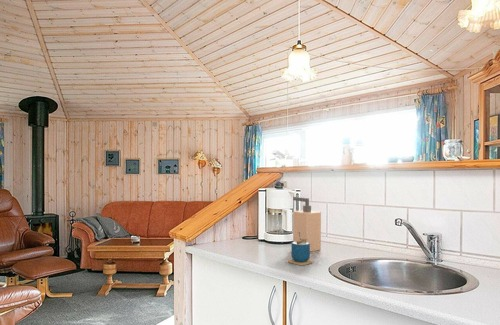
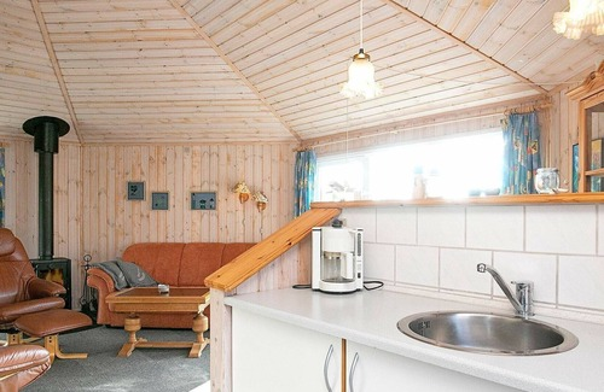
- cup [287,231,314,266]
- soap dispenser [292,196,322,253]
